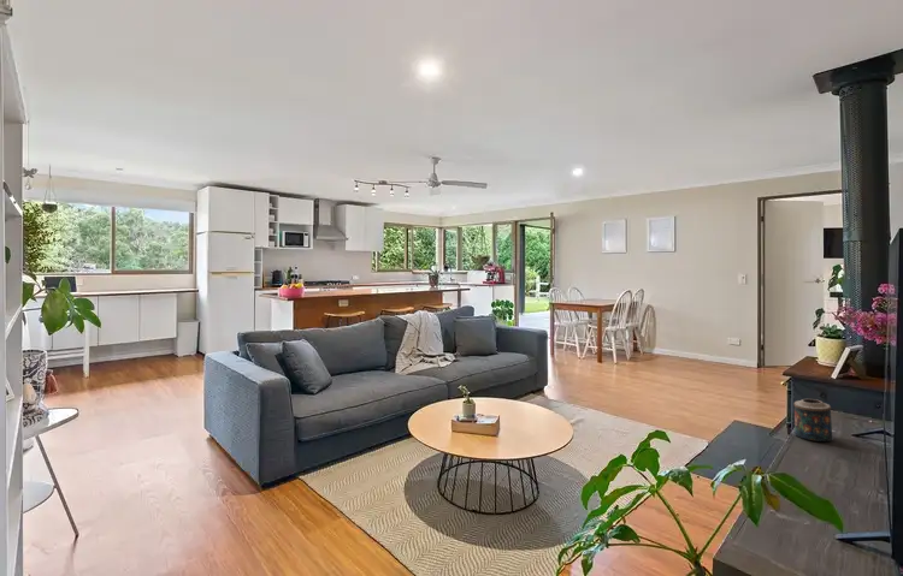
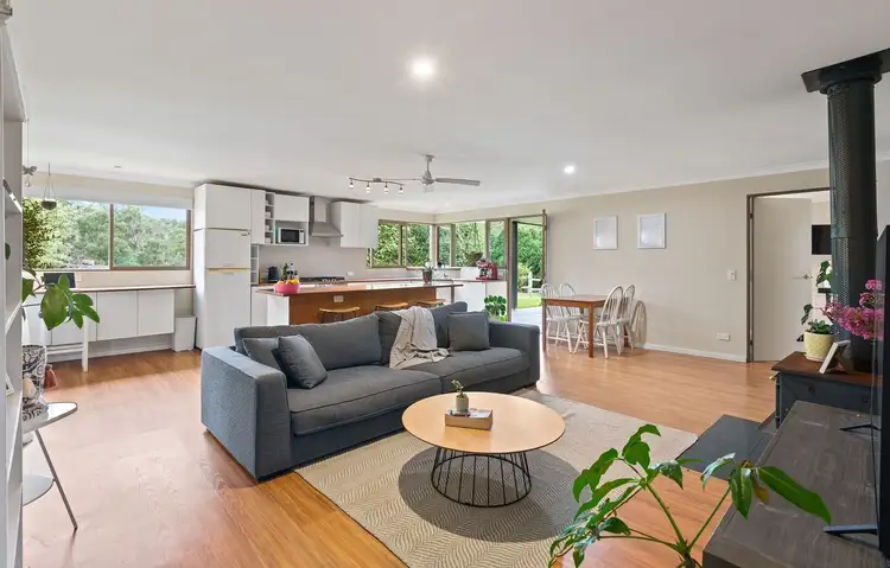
- candle [791,398,834,443]
